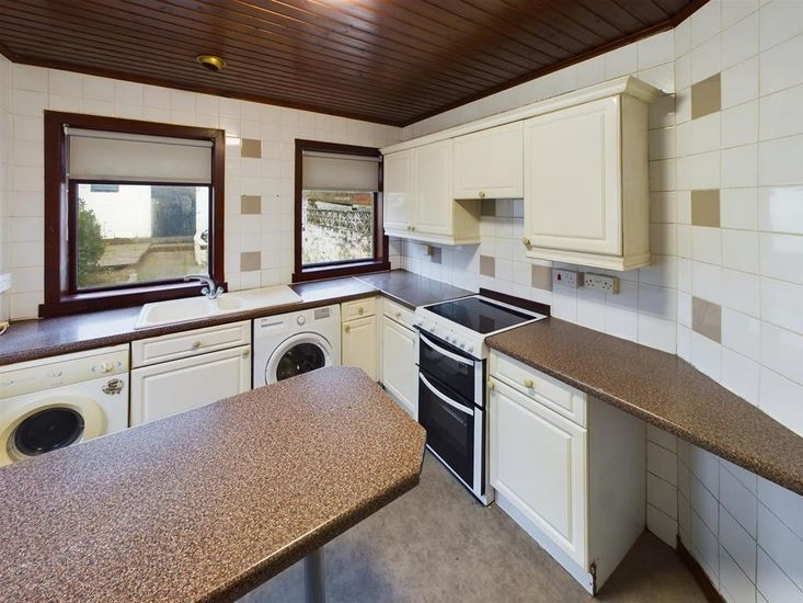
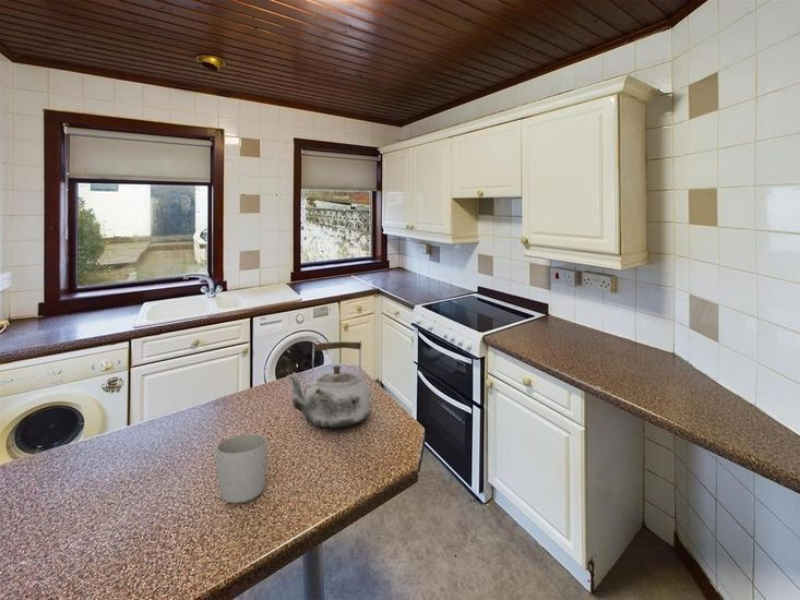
+ mug [215,433,268,504]
+ kettle [286,339,371,429]
